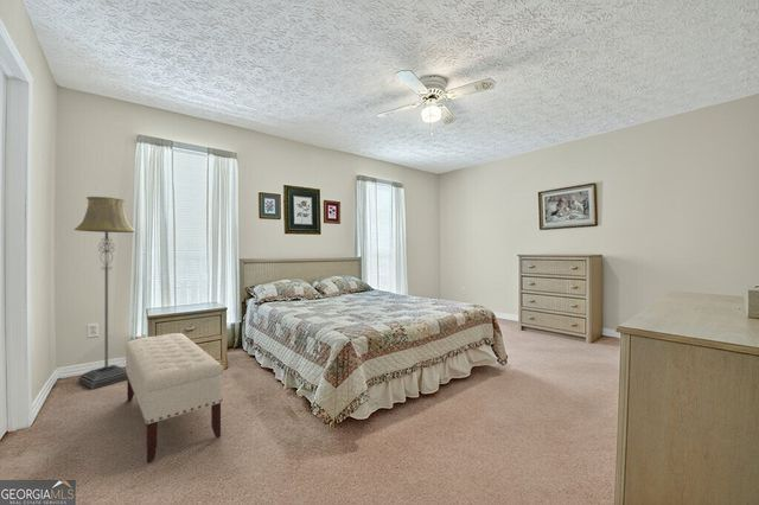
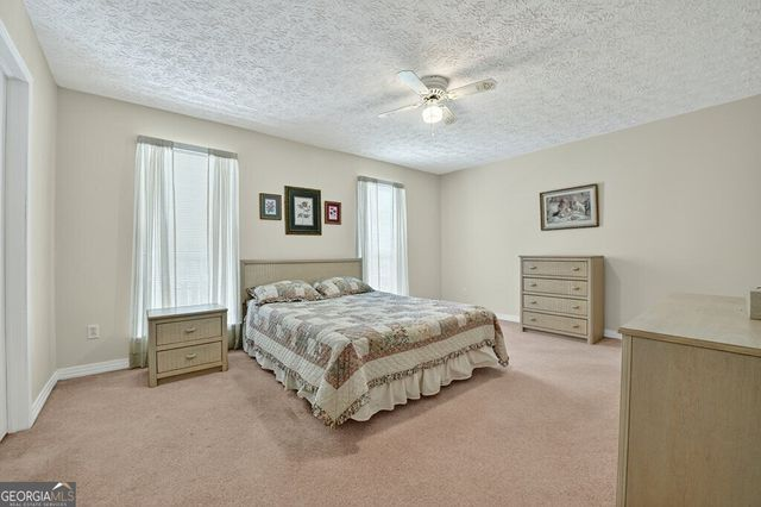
- floor lamp [74,196,136,390]
- bench [123,332,224,464]
